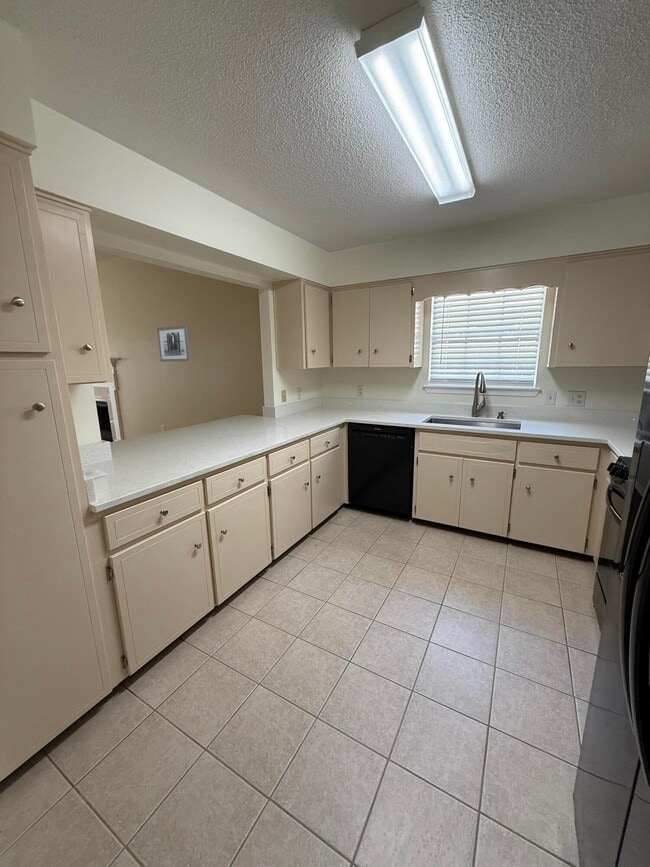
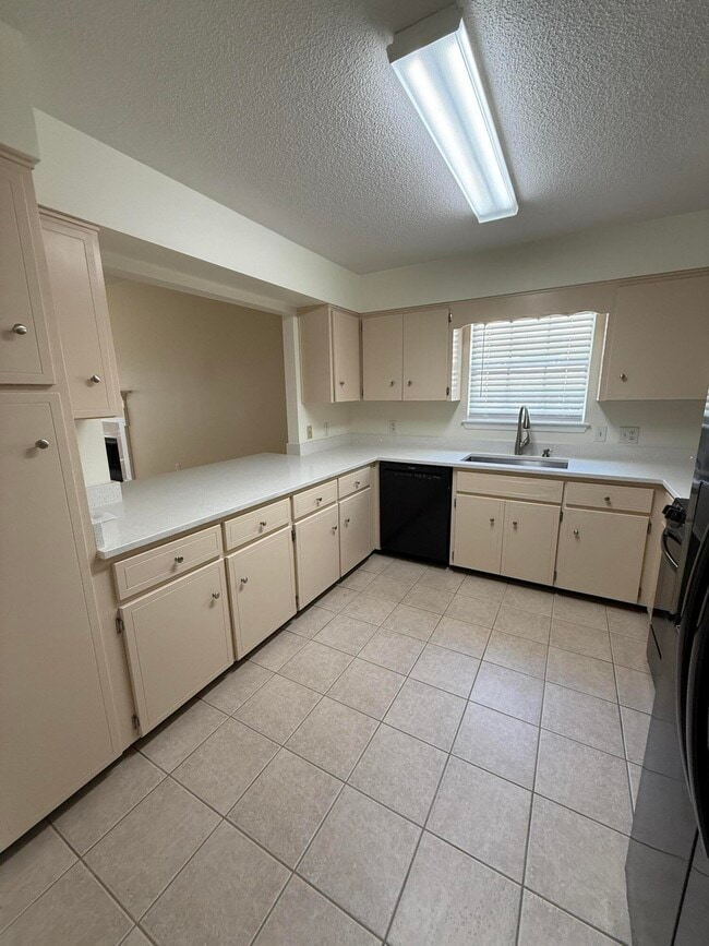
- wall art [156,325,191,363]
